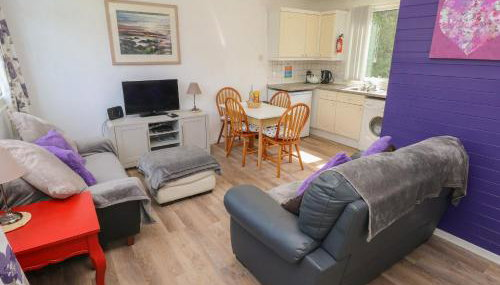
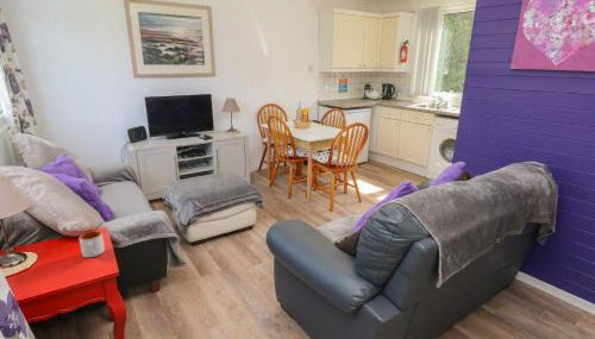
+ mug [77,230,106,258]
